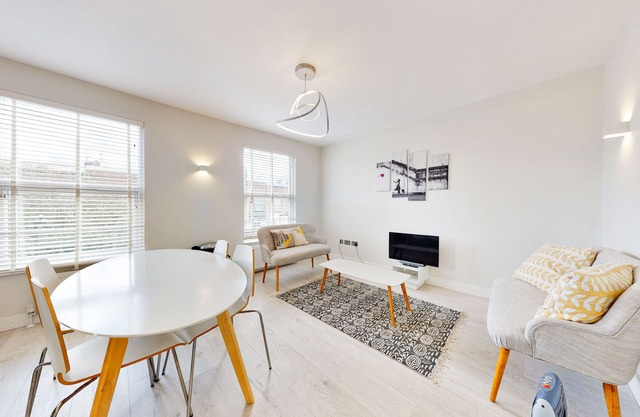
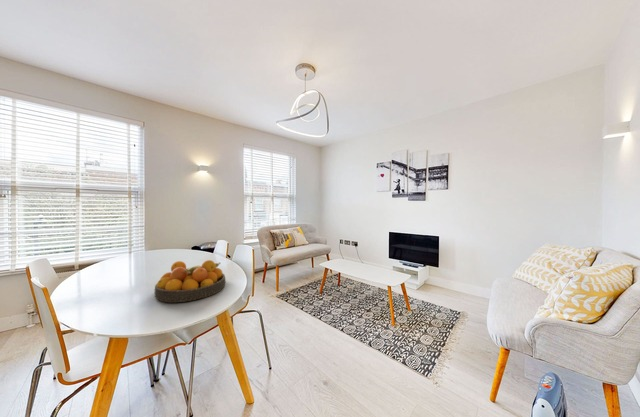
+ fruit bowl [154,259,227,303]
